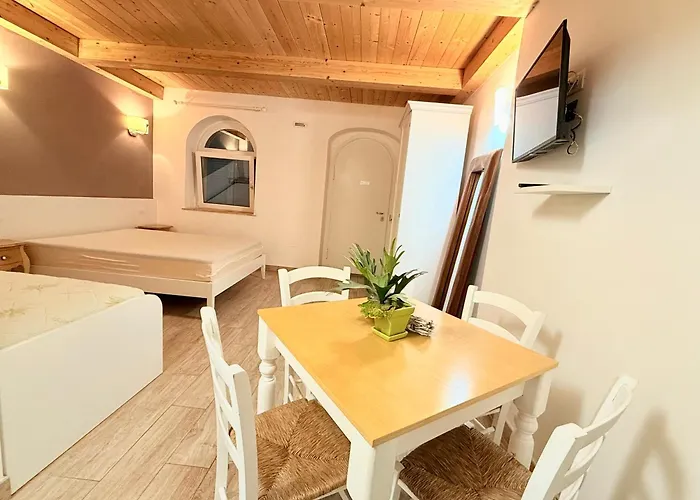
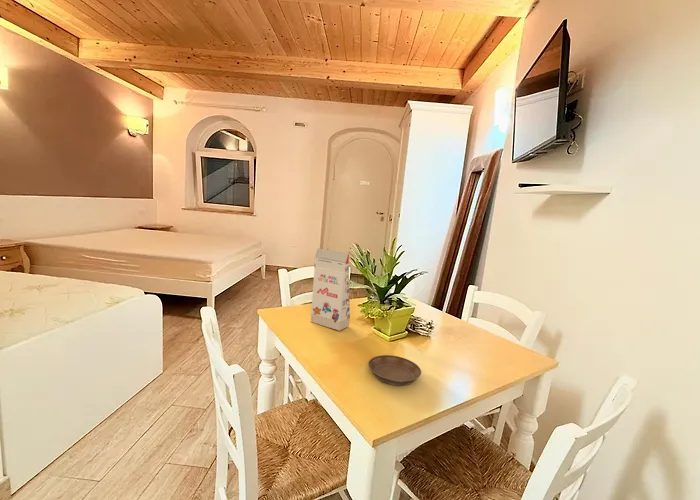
+ gift box [310,247,351,332]
+ saucer [367,354,422,386]
